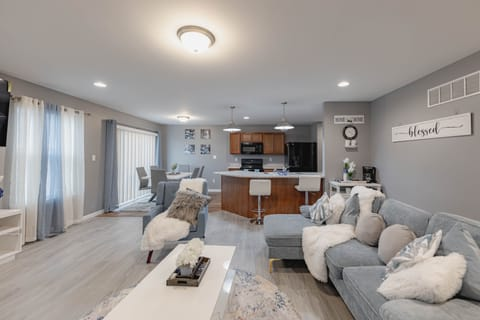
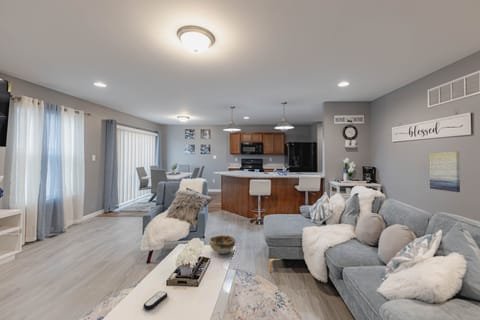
+ decorative bowl [208,234,236,255]
+ remote control [142,290,168,310]
+ wall art [429,151,461,193]
